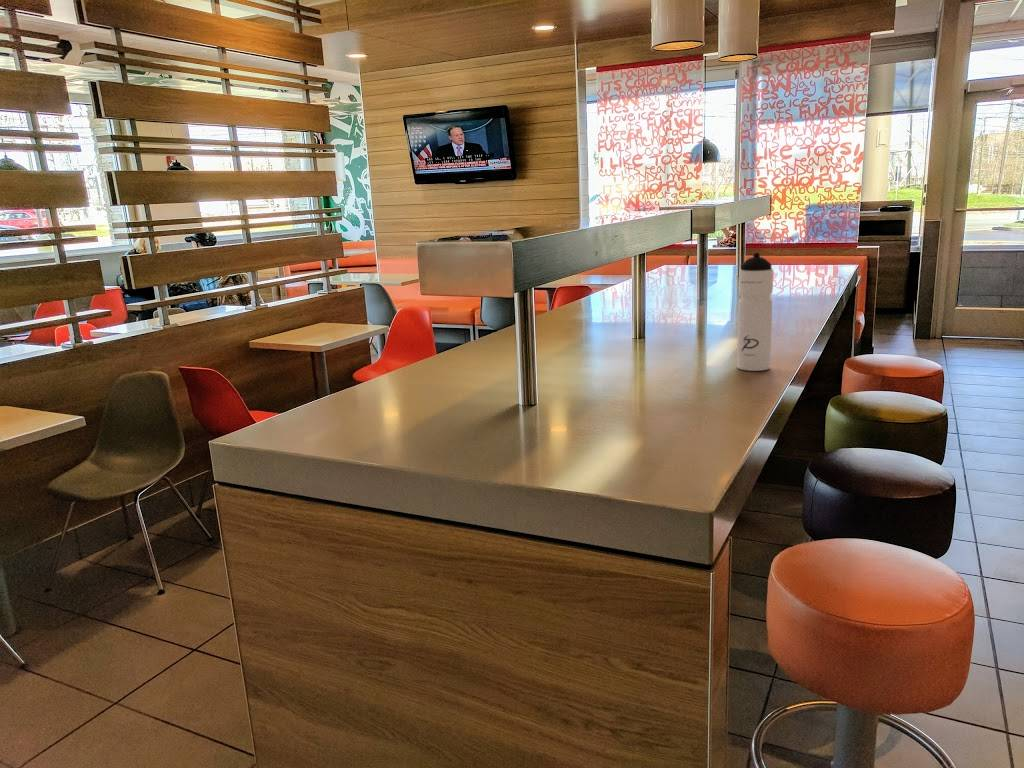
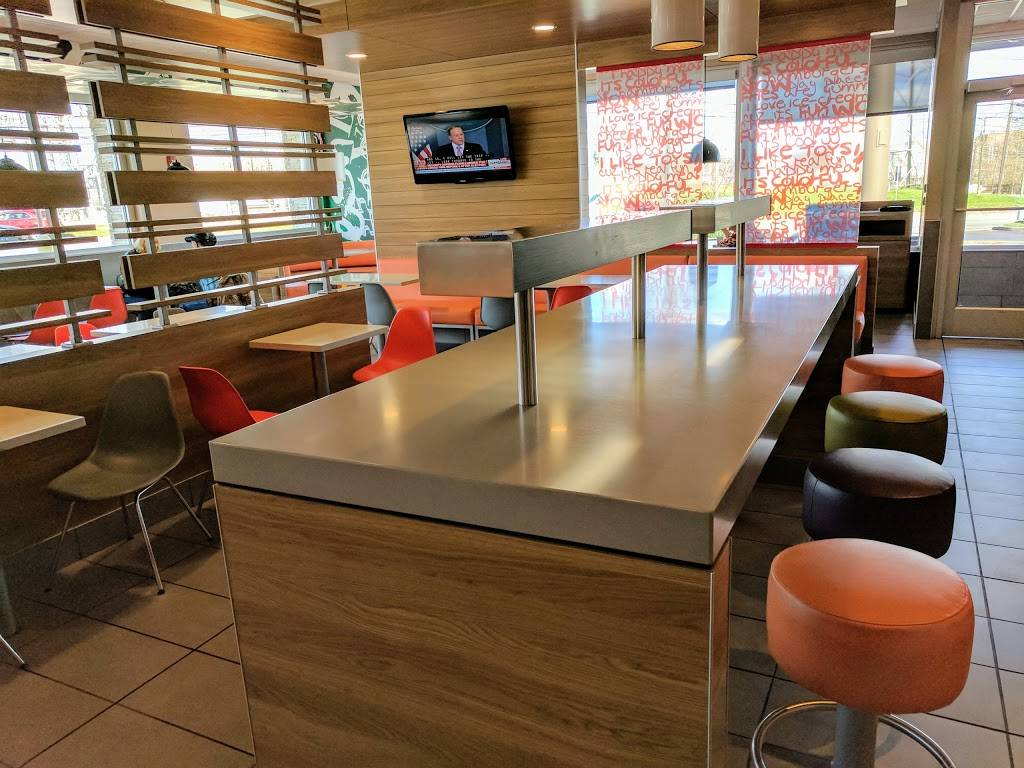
- water bottle [736,252,774,372]
